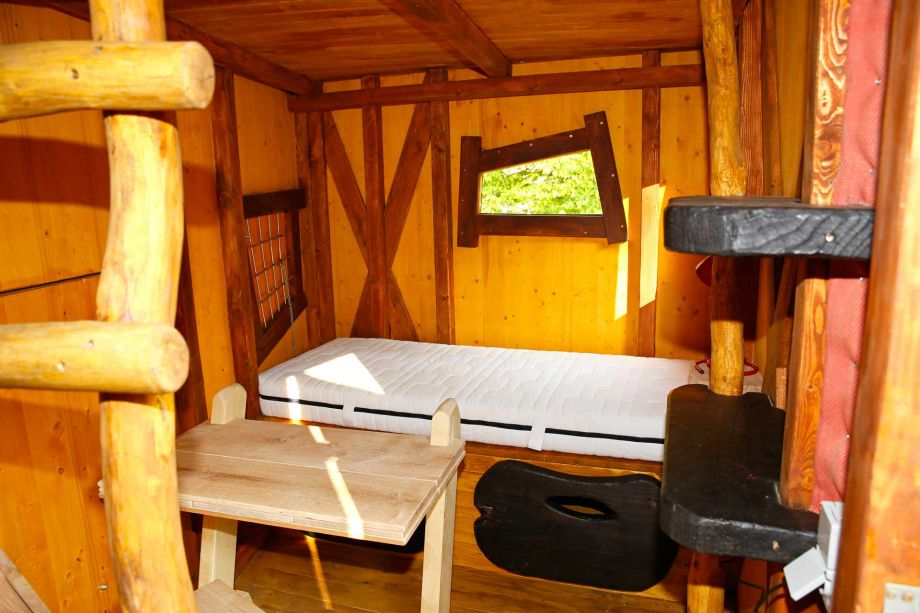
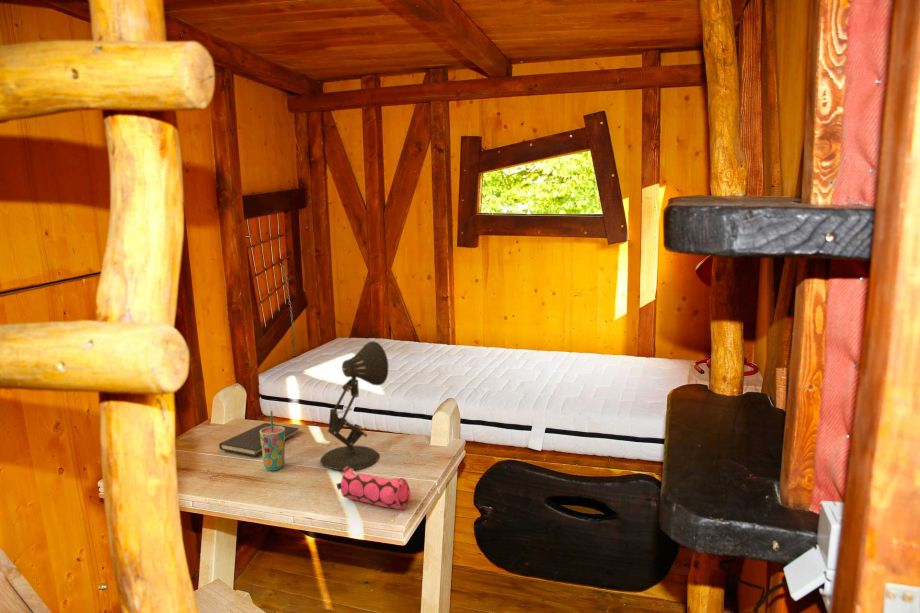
+ pencil case [336,466,411,511]
+ cup [260,410,286,472]
+ diary [218,422,300,457]
+ desk lamp [319,340,389,471]
